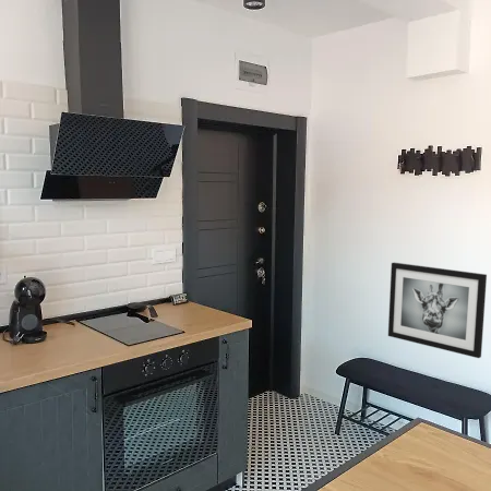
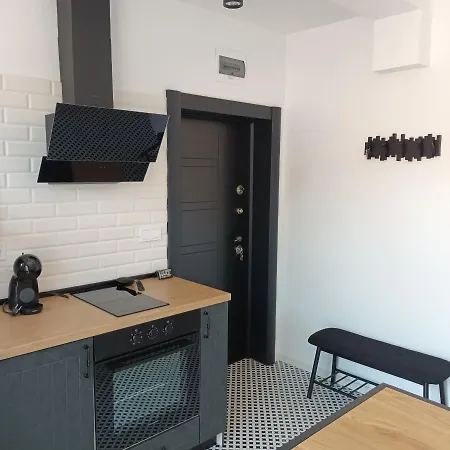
- wall art [387,262,488,359]
